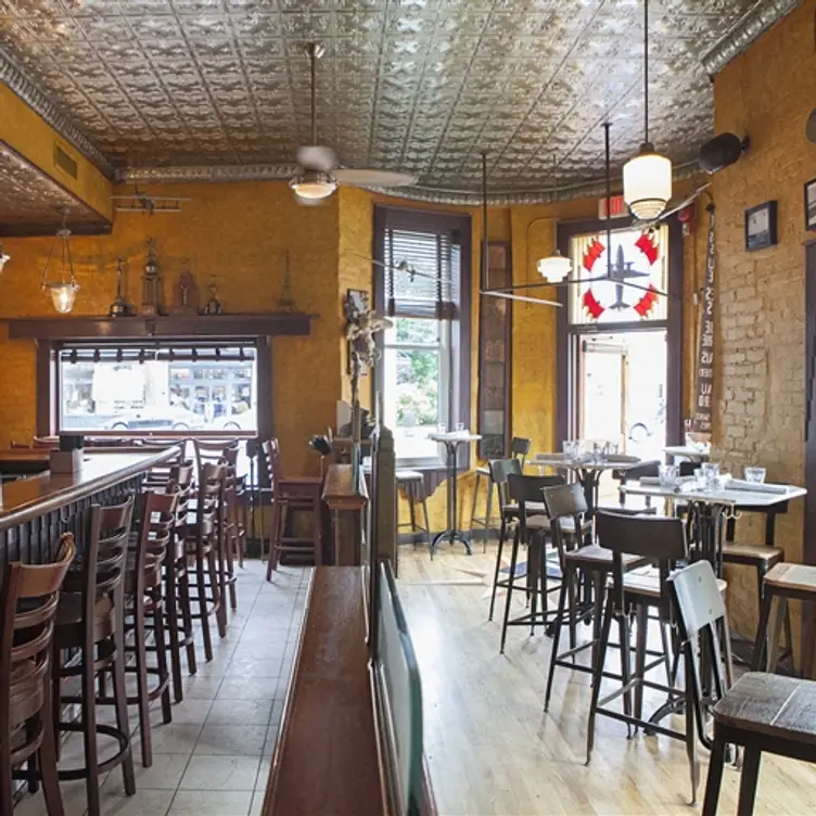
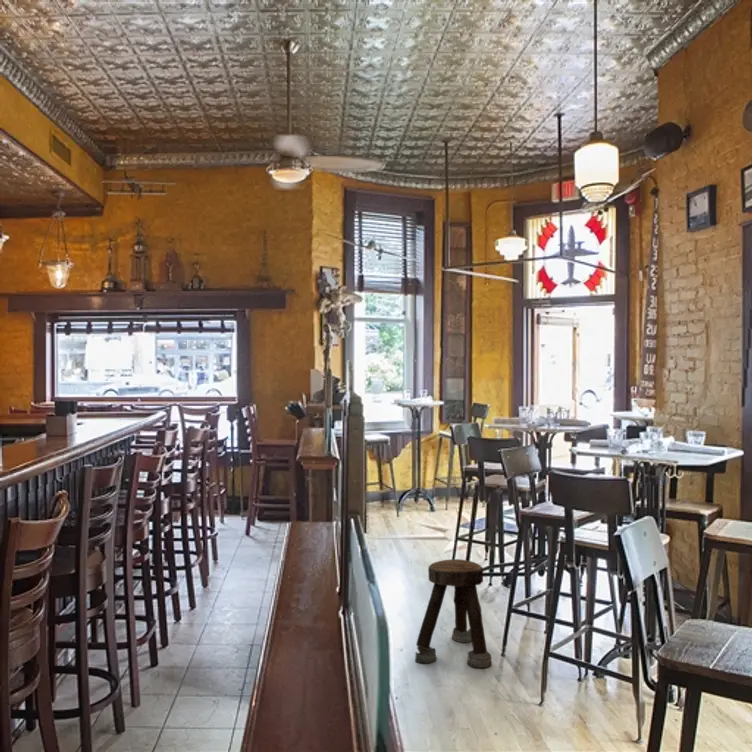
+ stool [414,558,493,669]
